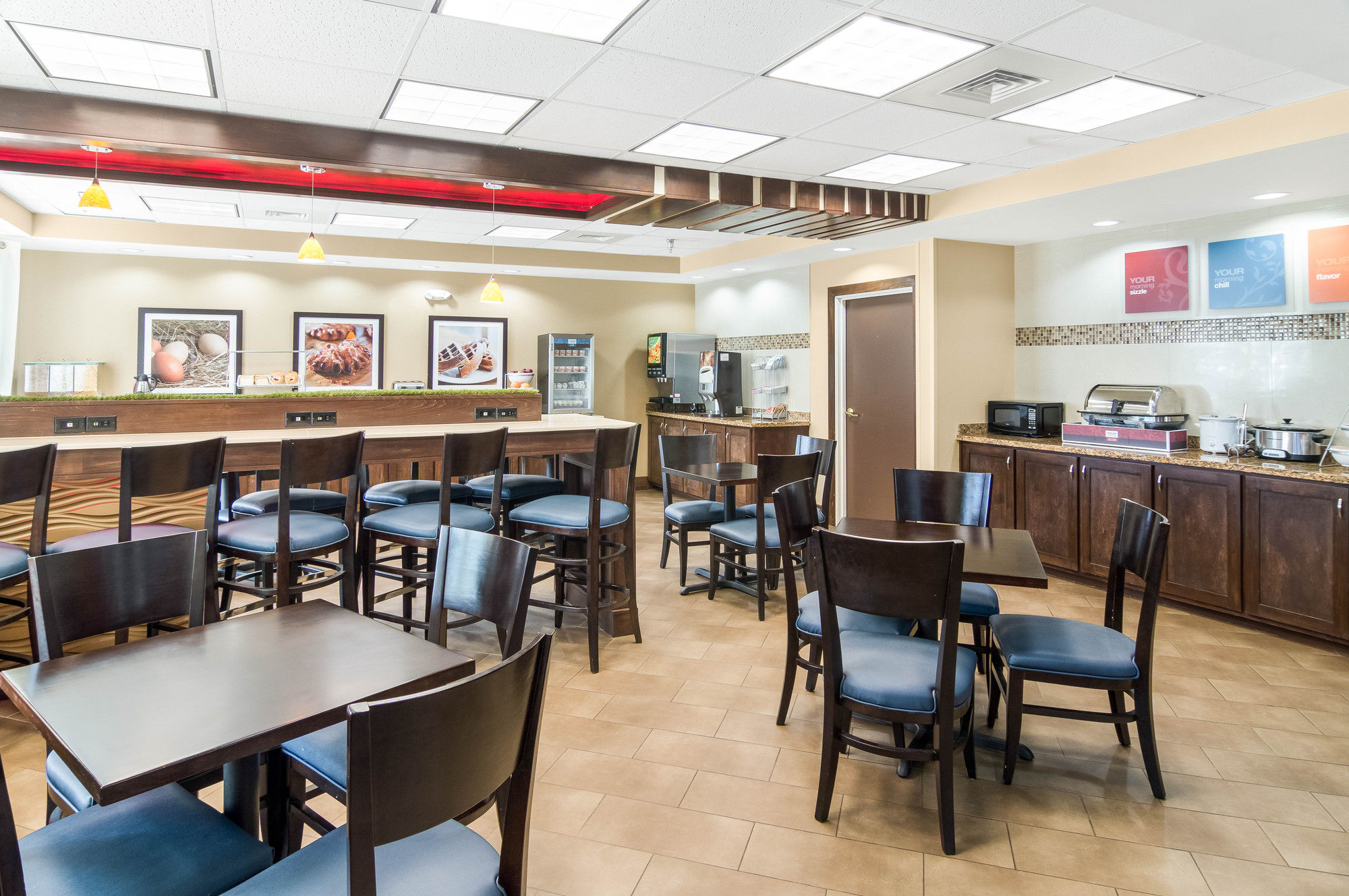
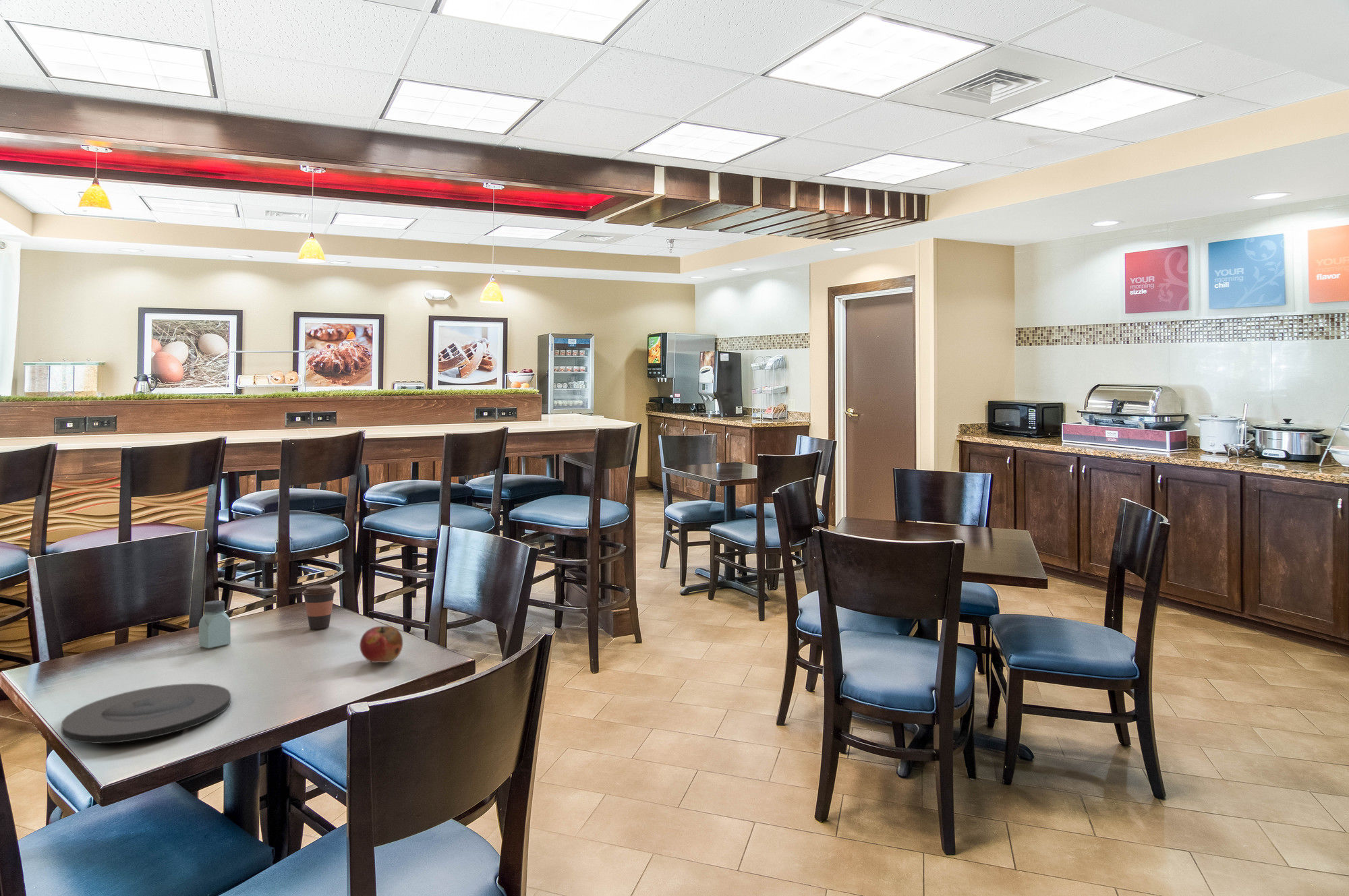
+ fruit [359,626,403,663]
+ coffee cup [302,585,337,630]
+ plate [61,683,231,744]
+ saltshaker [198,600,231,649]
